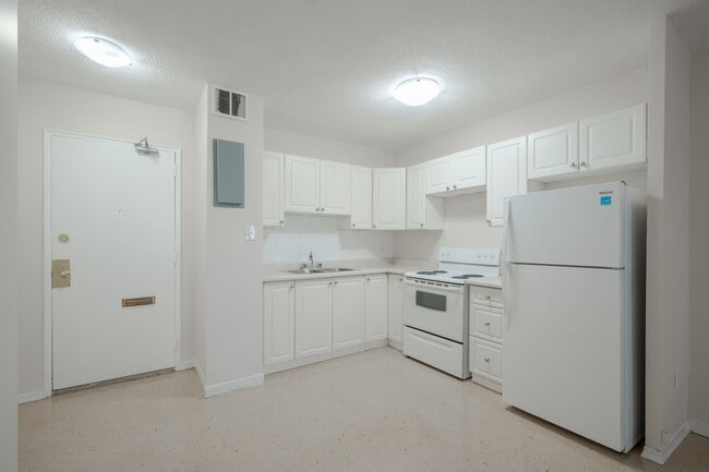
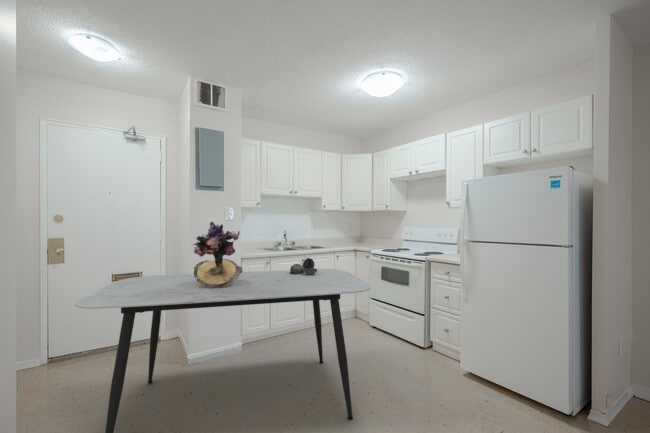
+ bouquet [193,221,243,289]
+ decorative bowl [289,257,318,275]
+ dining table [74,268,372,433]
